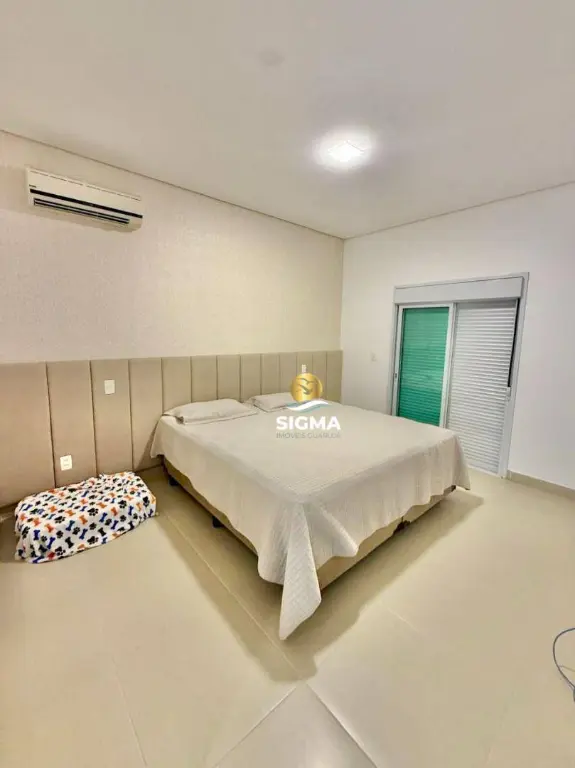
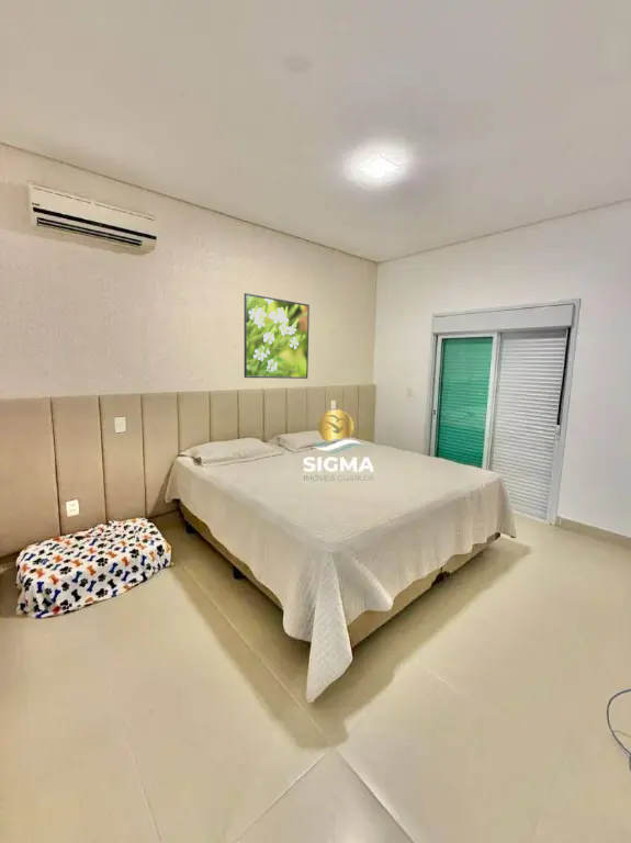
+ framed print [244,292,311,380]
